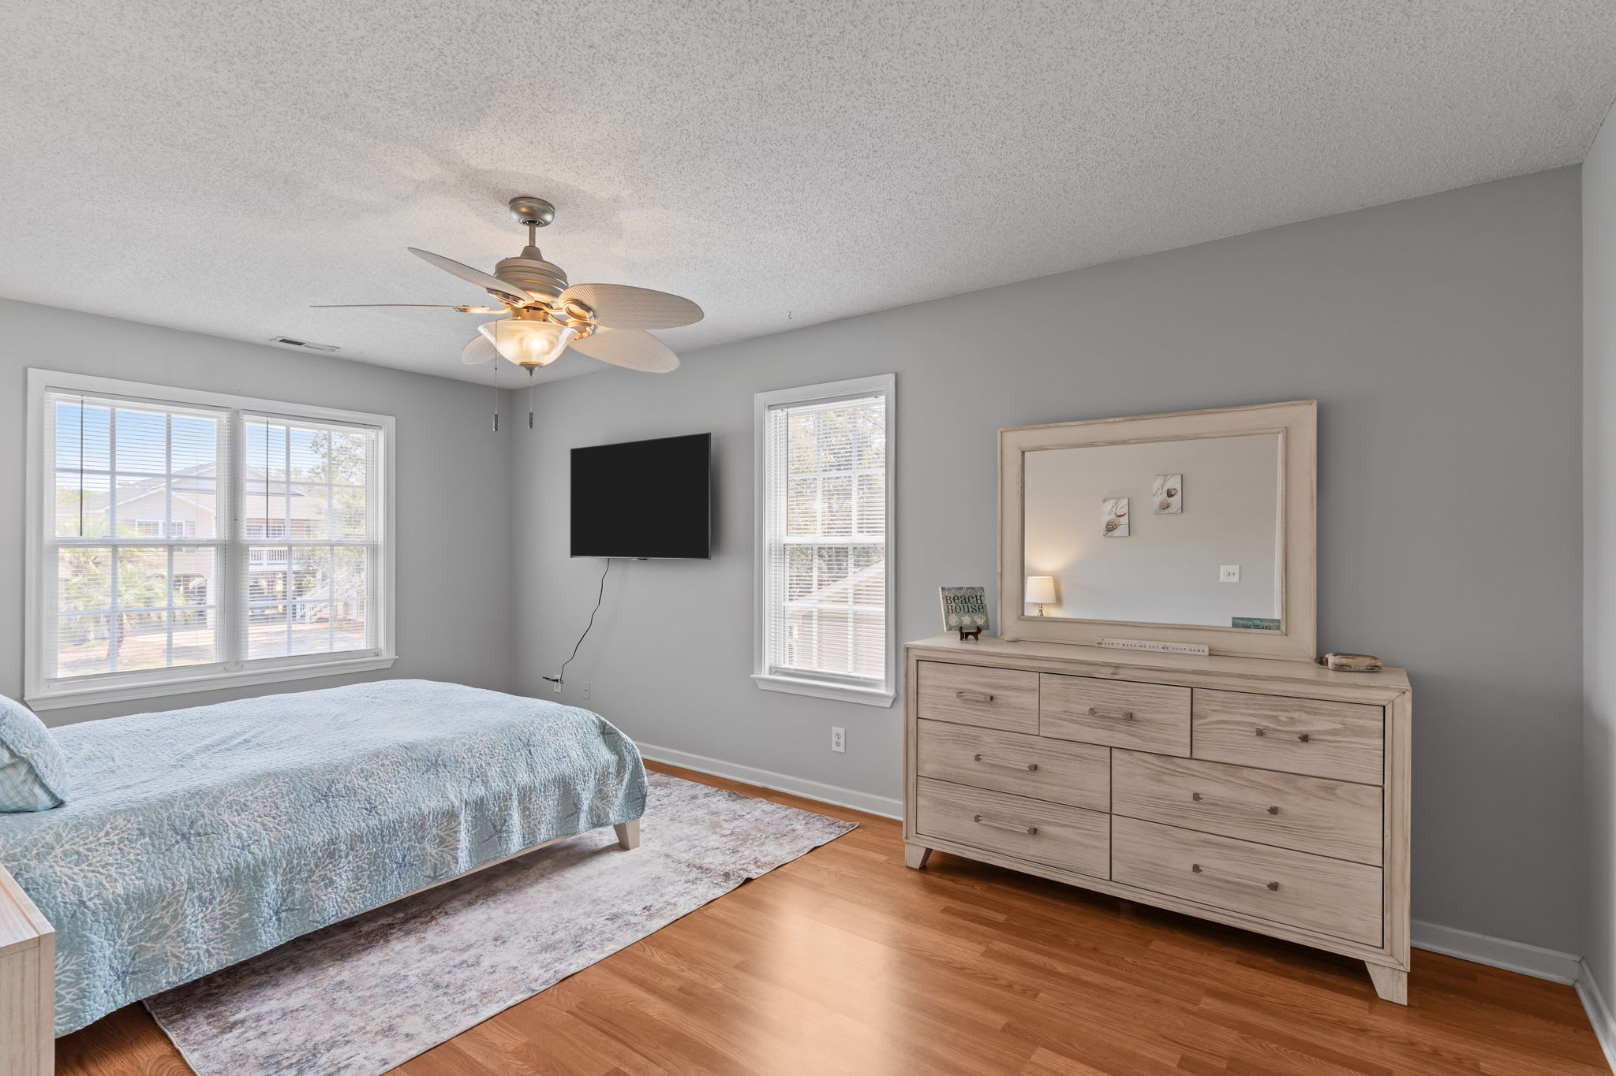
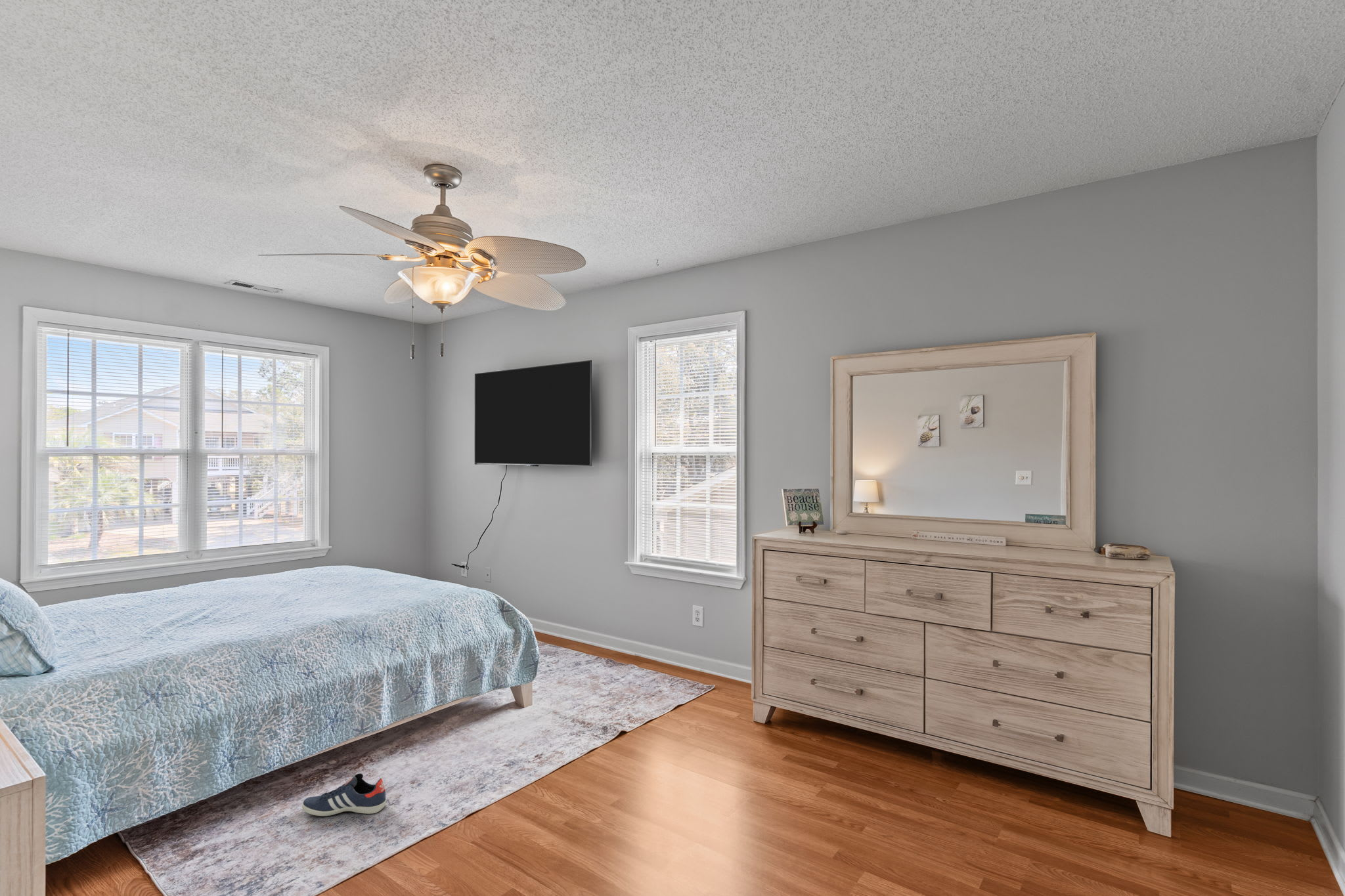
+ sneaker [301,773,387,817]
